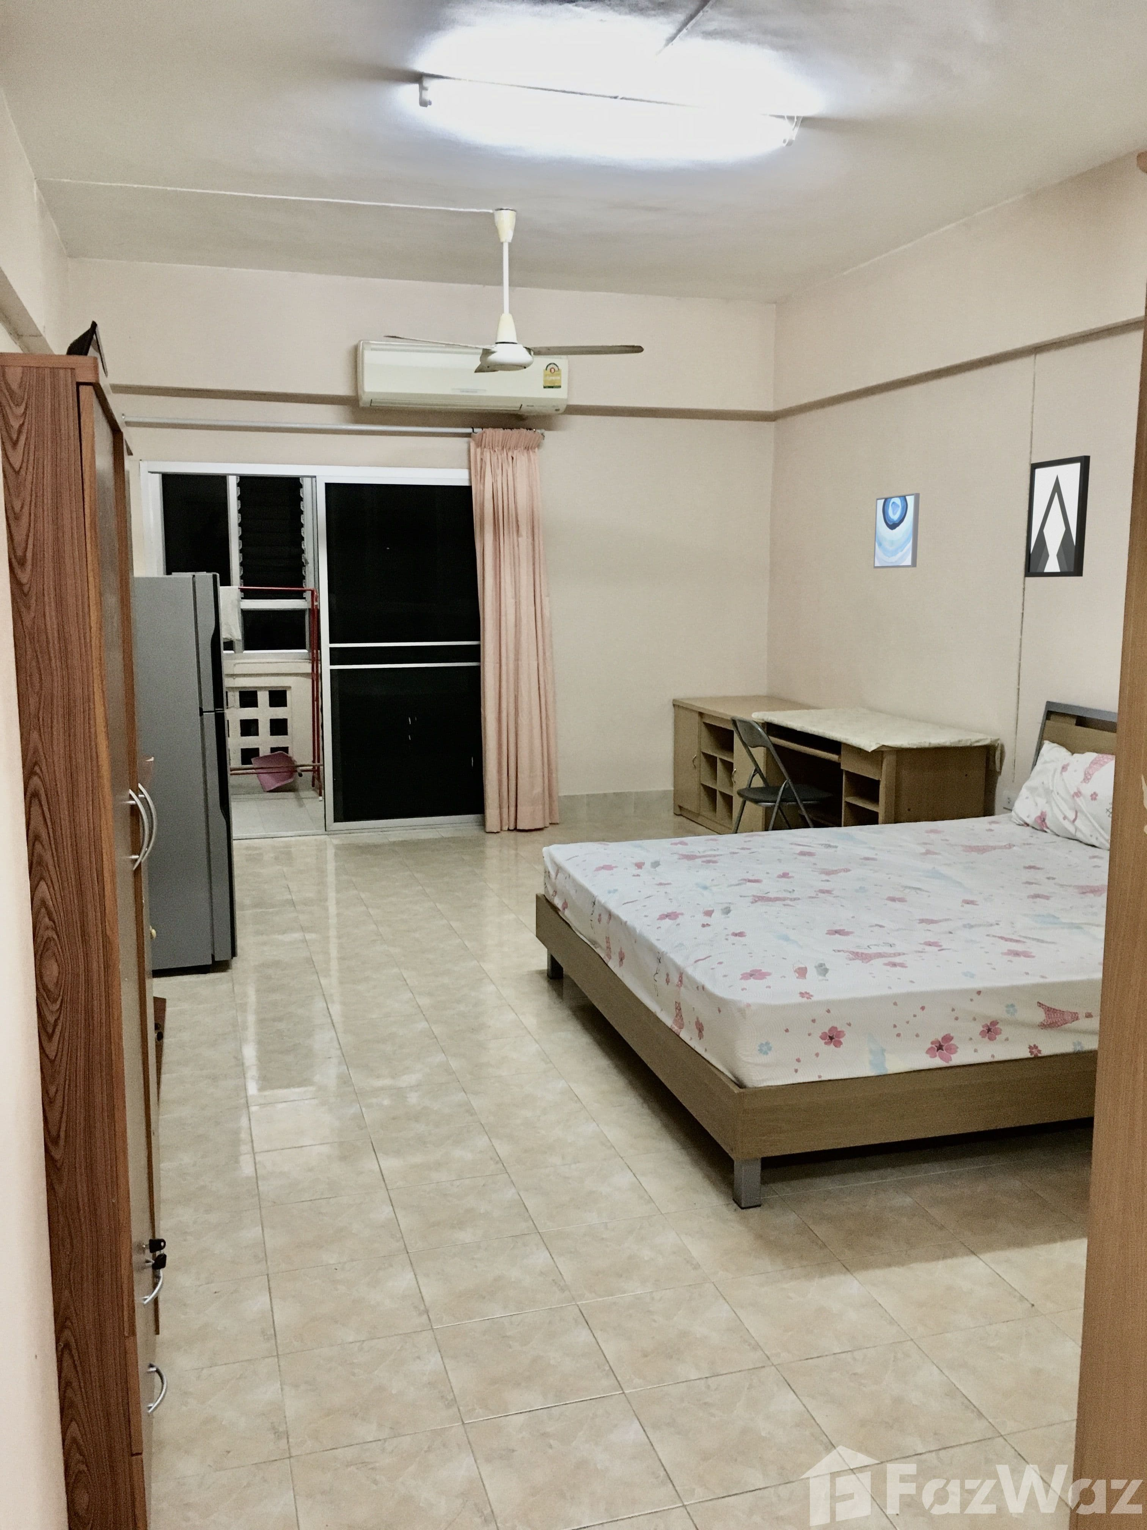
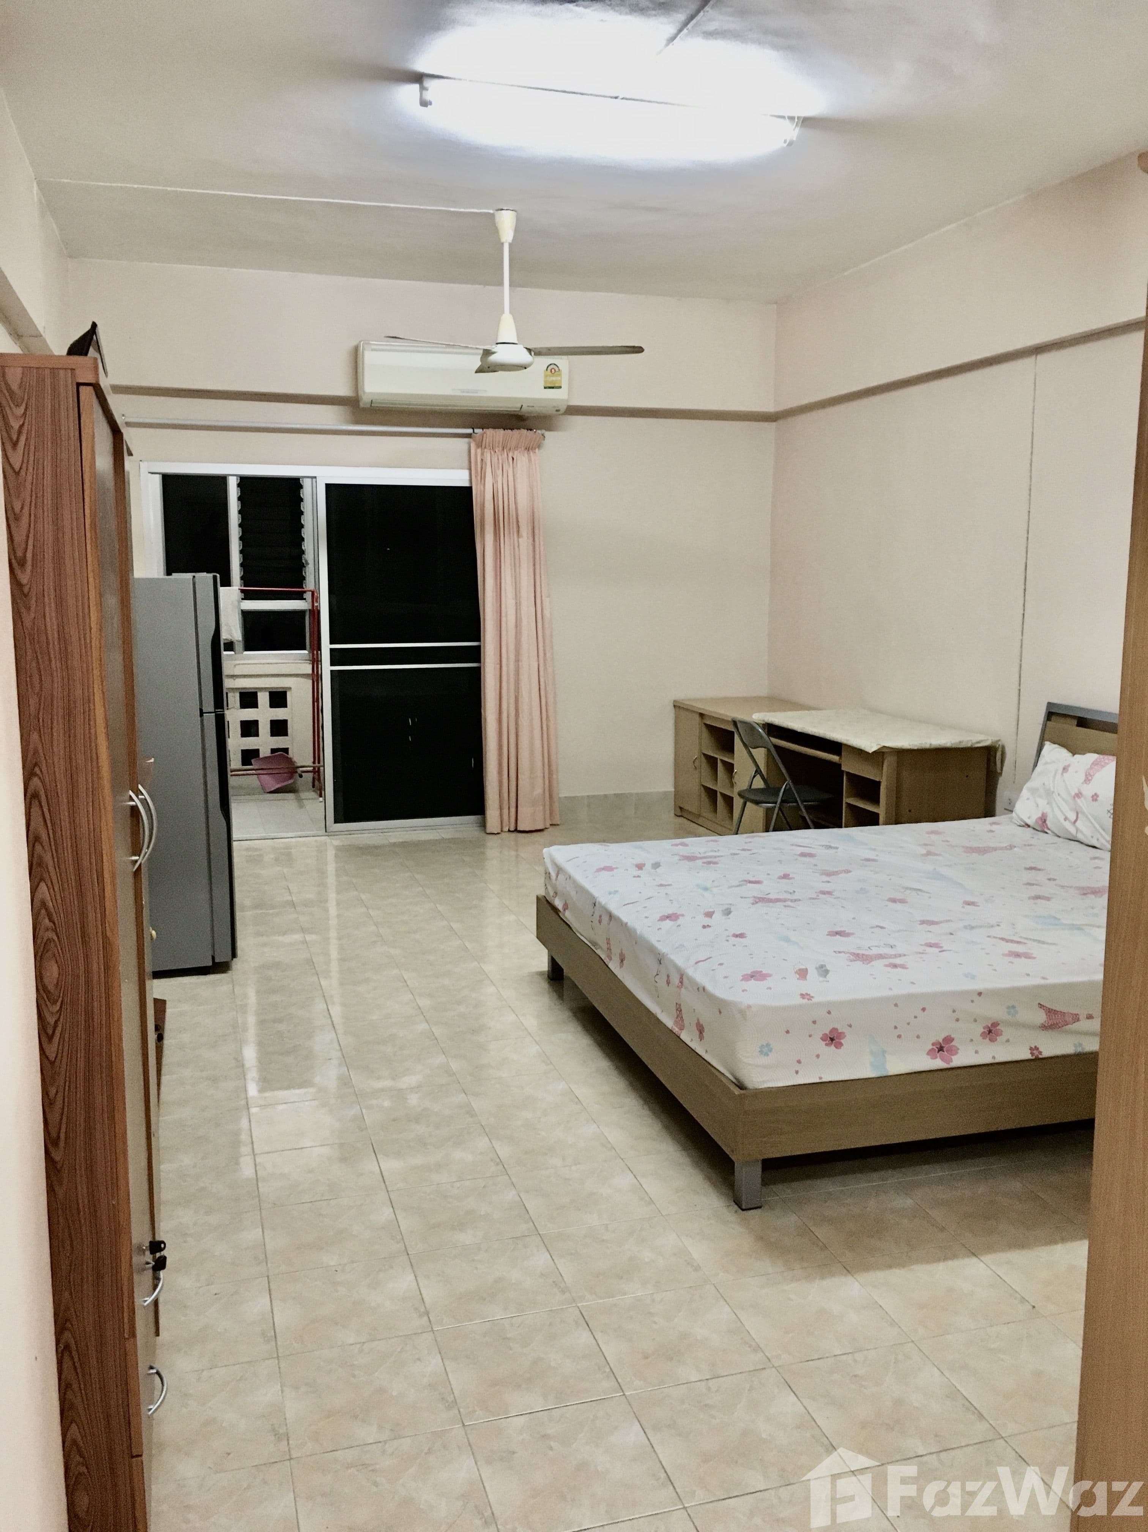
- wall art [874,493,920,569]
- wall art [1024,455,1090,578]
